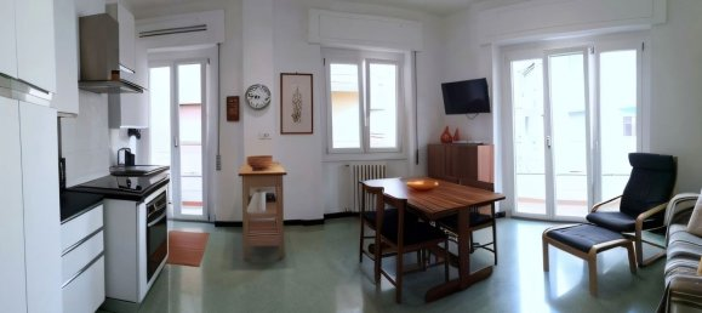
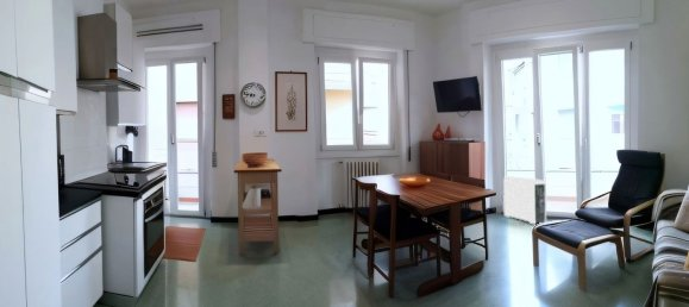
+ air purifier [502,175,547,225]
